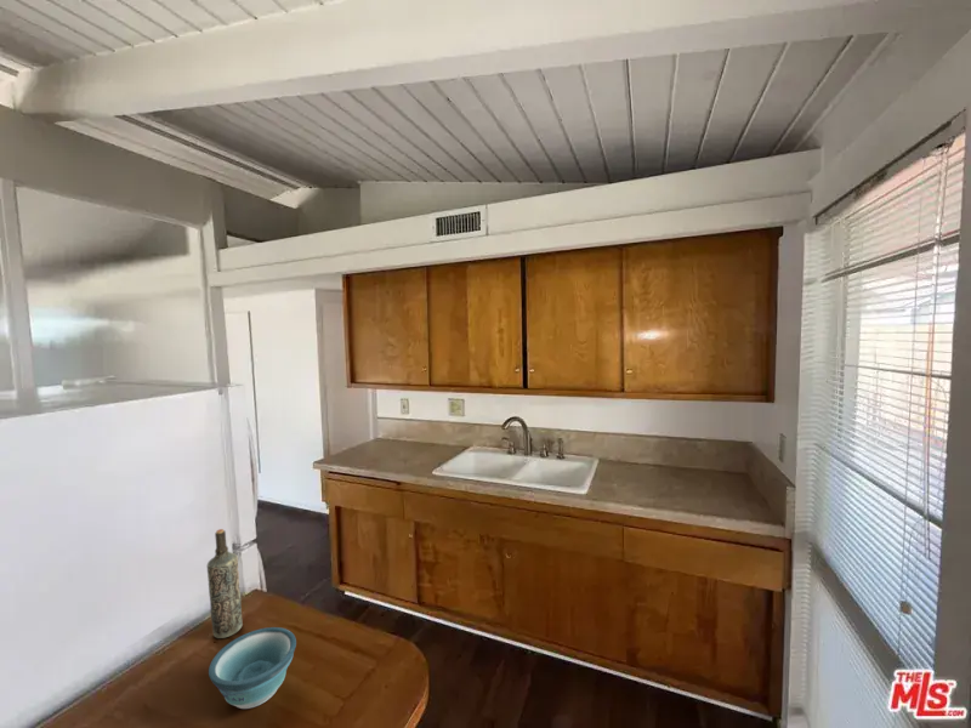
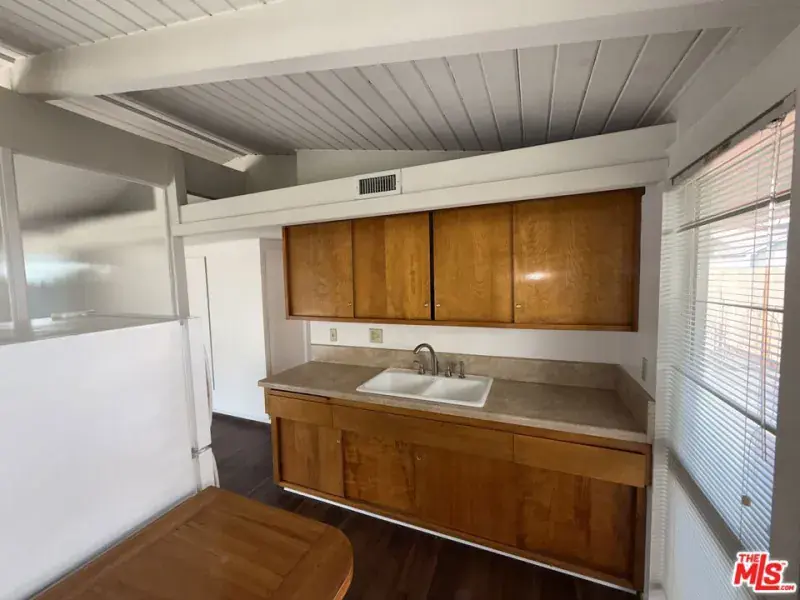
- bowl [208,626,297,710]
- bottle [206,528,244,639]
